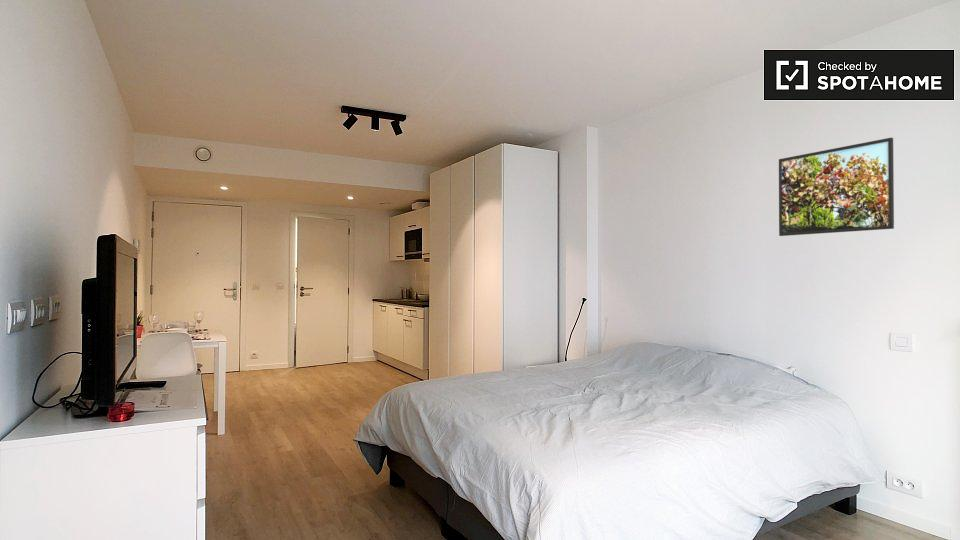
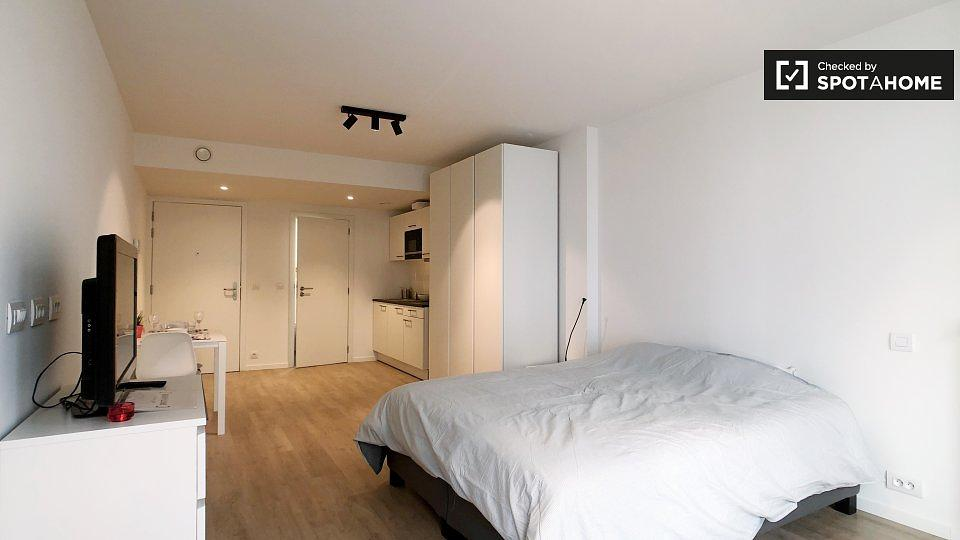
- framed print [778,137,895,237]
